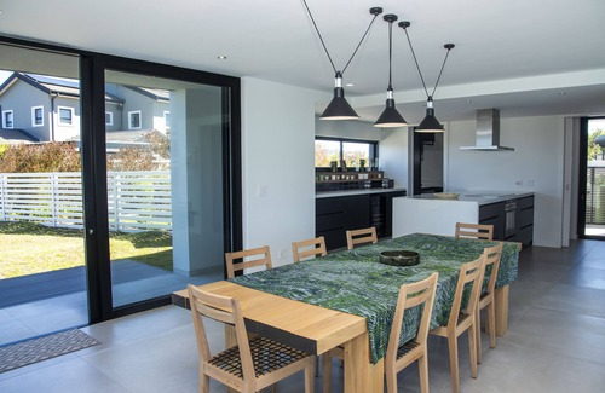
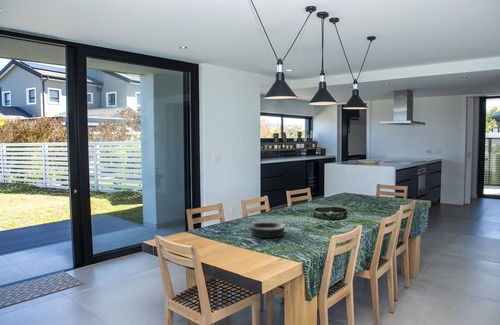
+ bowl [249,221,286,239]
